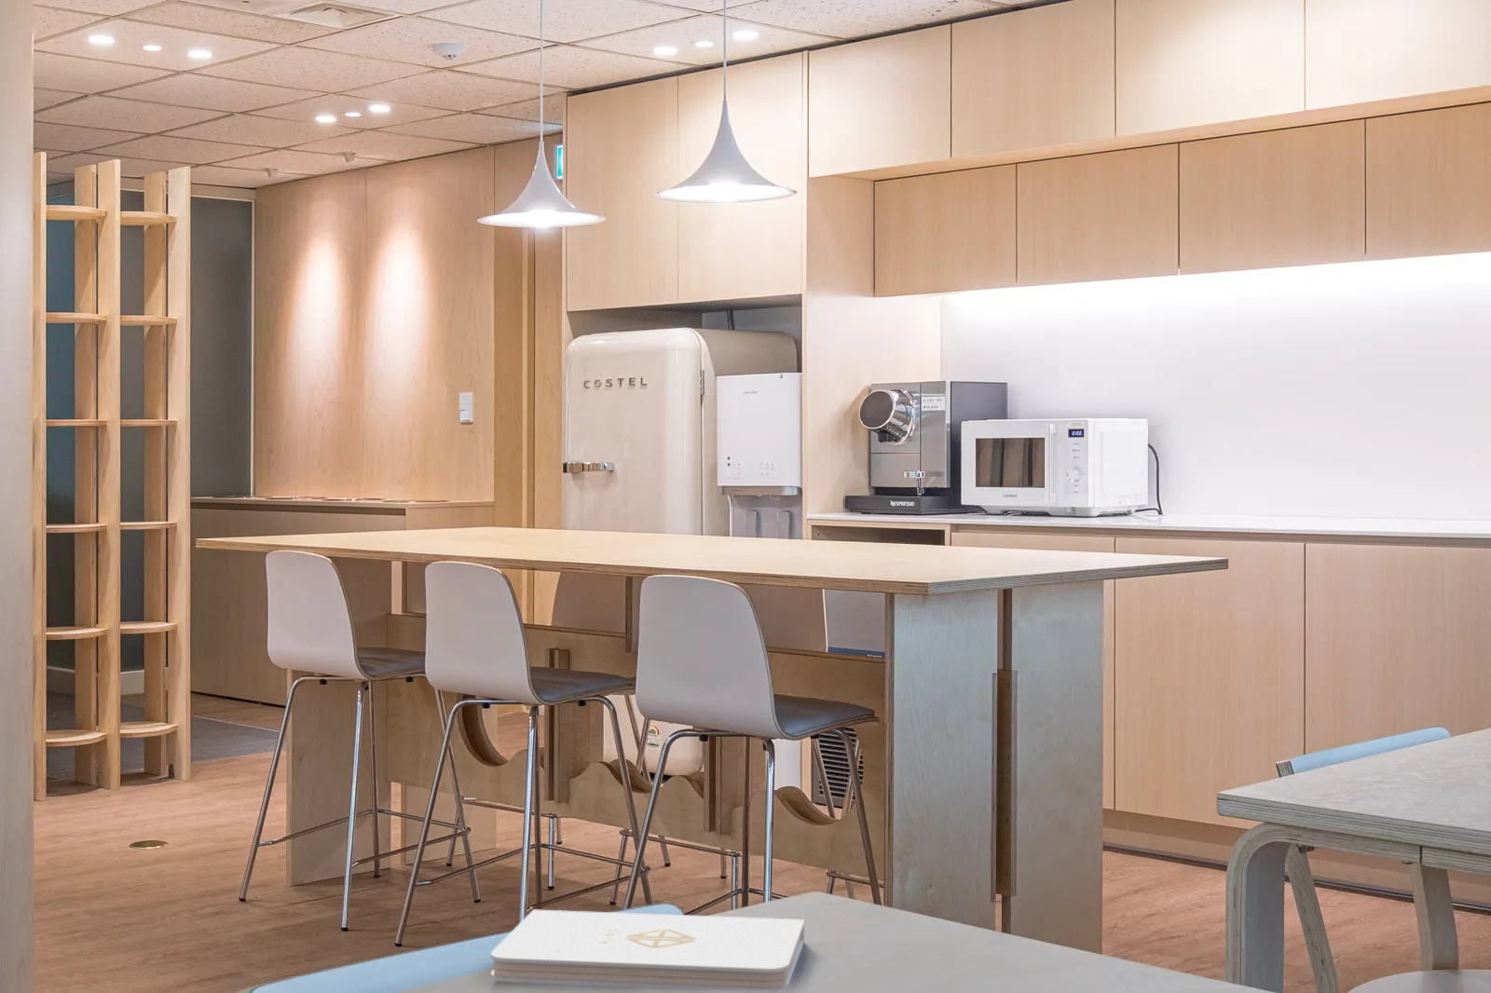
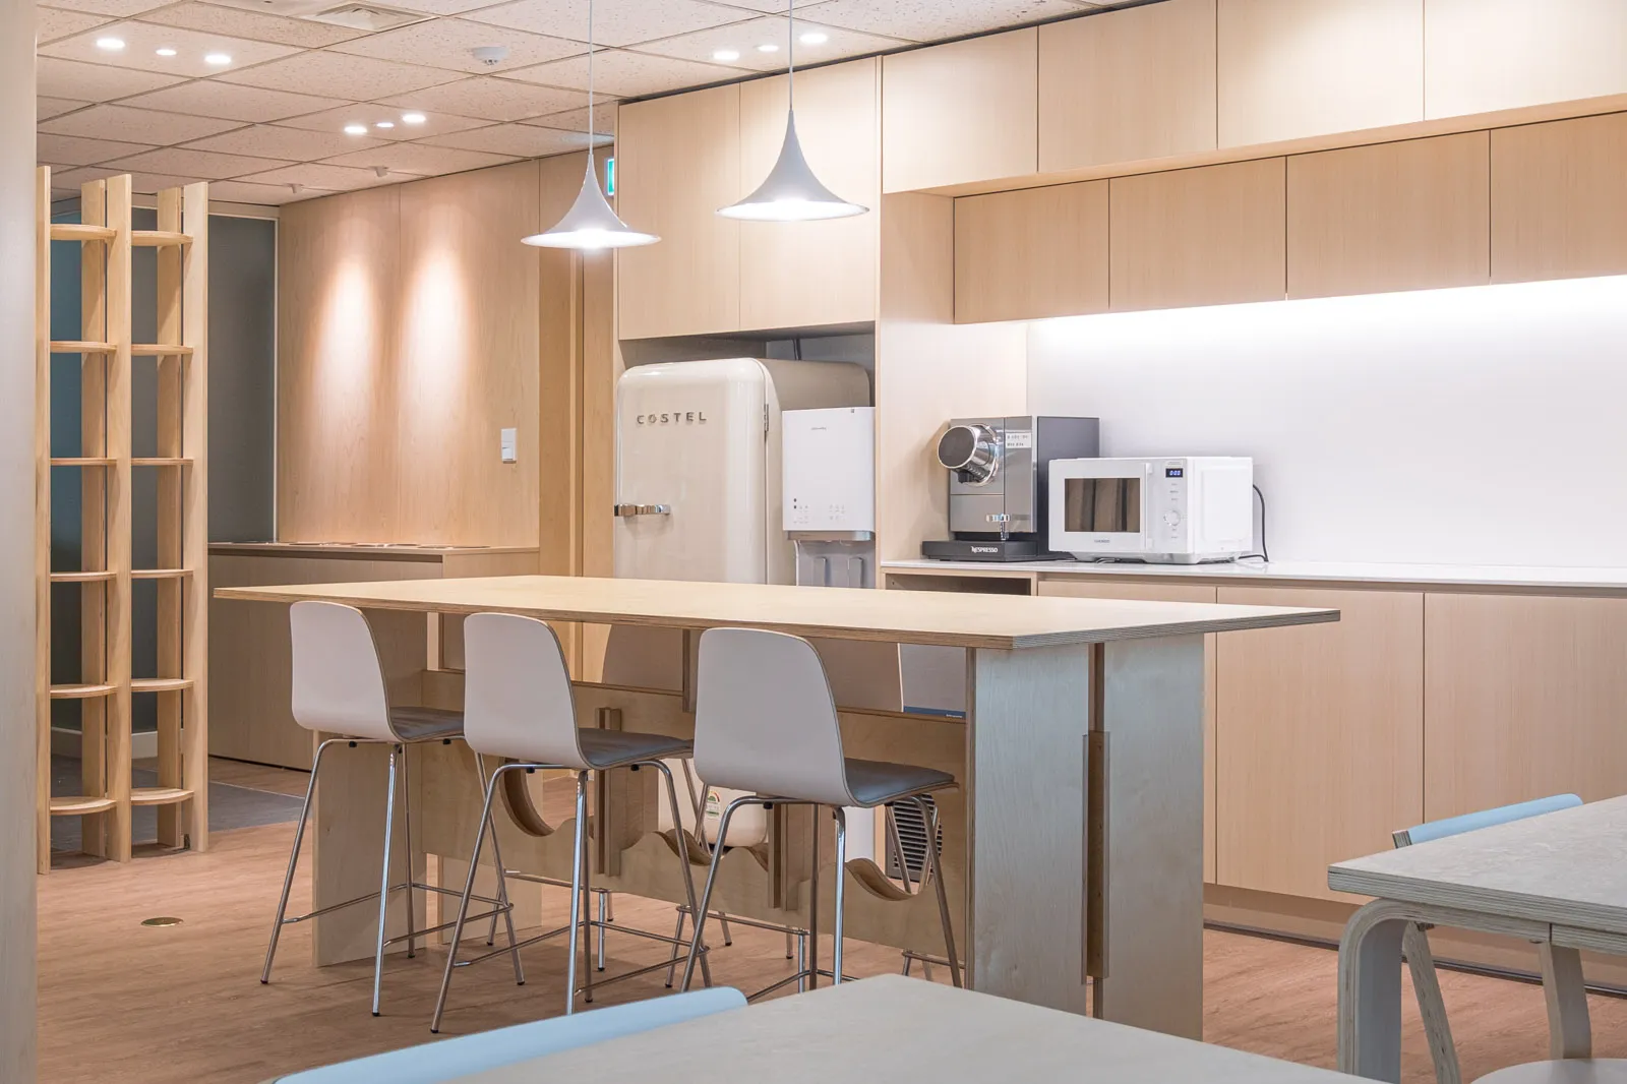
- notepad [490,909,805,991]
